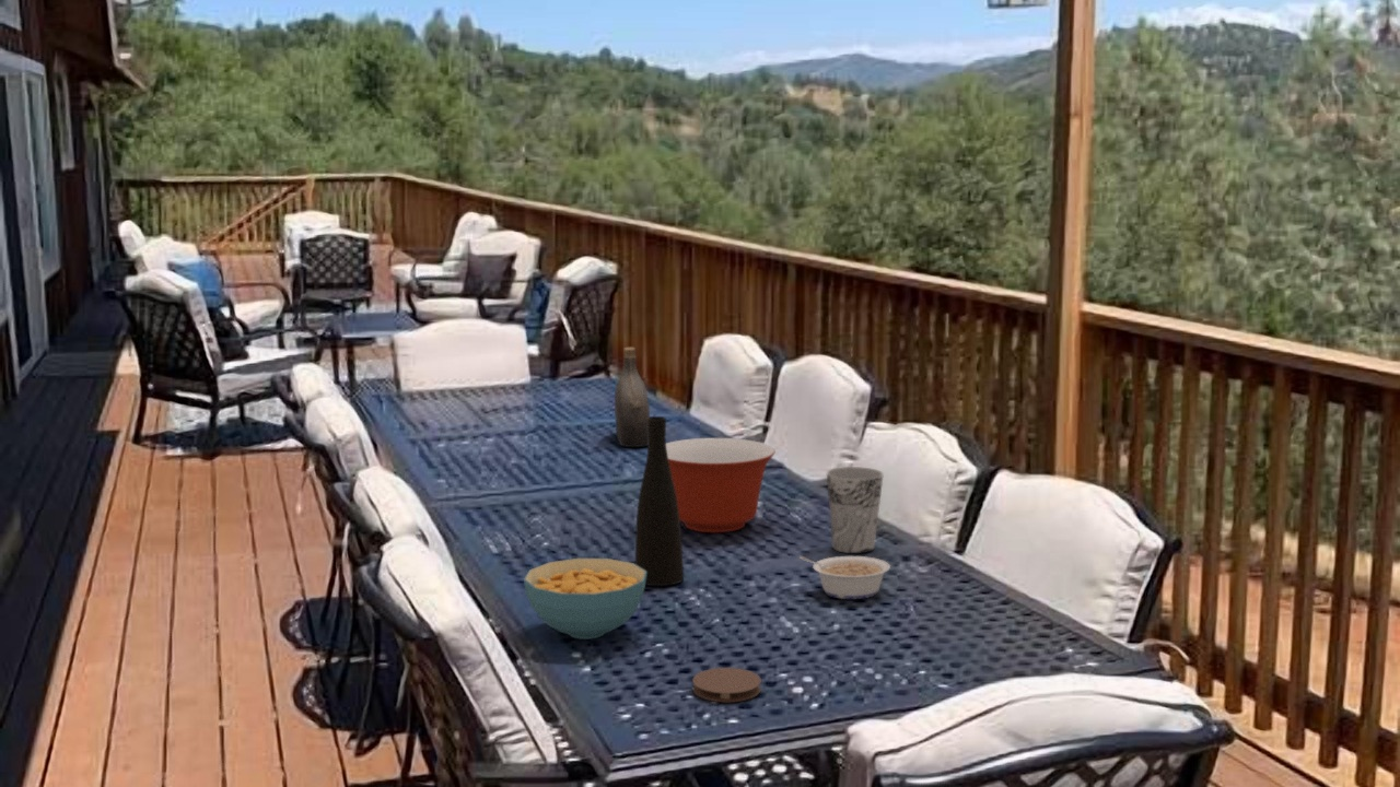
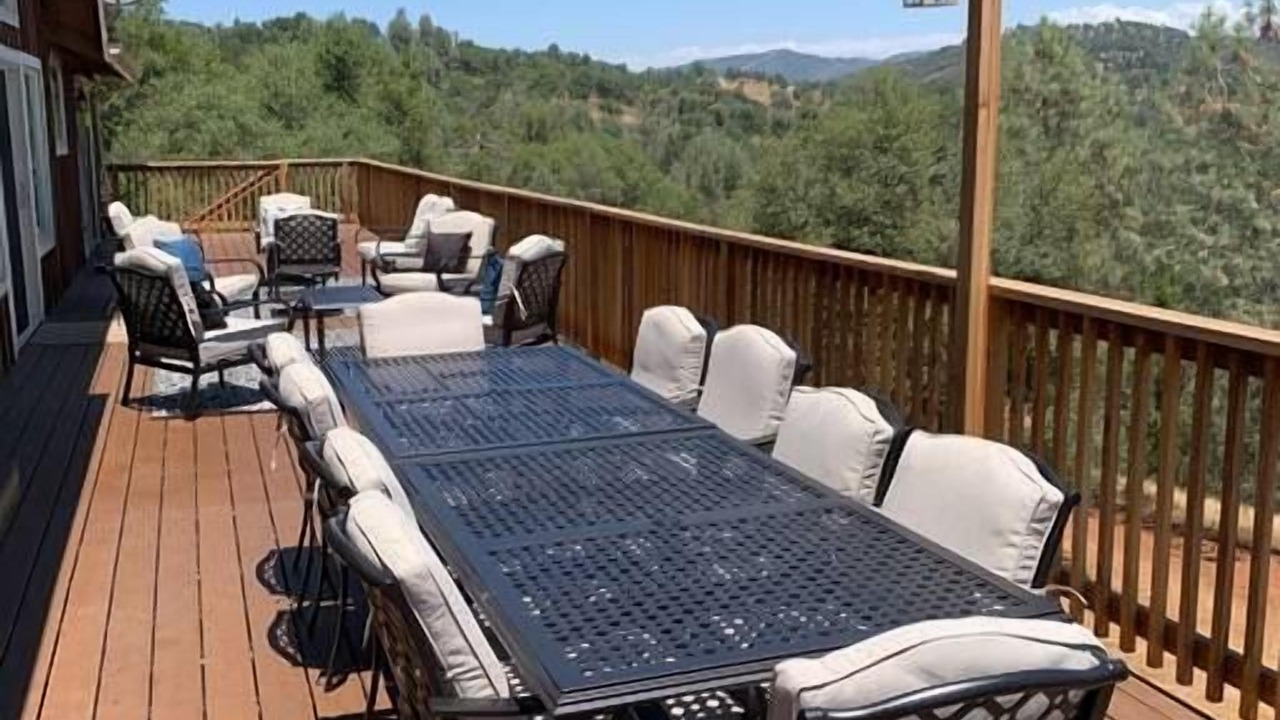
- legume [797,554,891,600]
- cup [826,466,885,554]
- water jug [614,346,651,448]
- mixing bowl [666,437,777,533]
- vase [634,415,685,587]
- cereal bowl [523,557,646,641]
- coaster [691,667,762,703]
